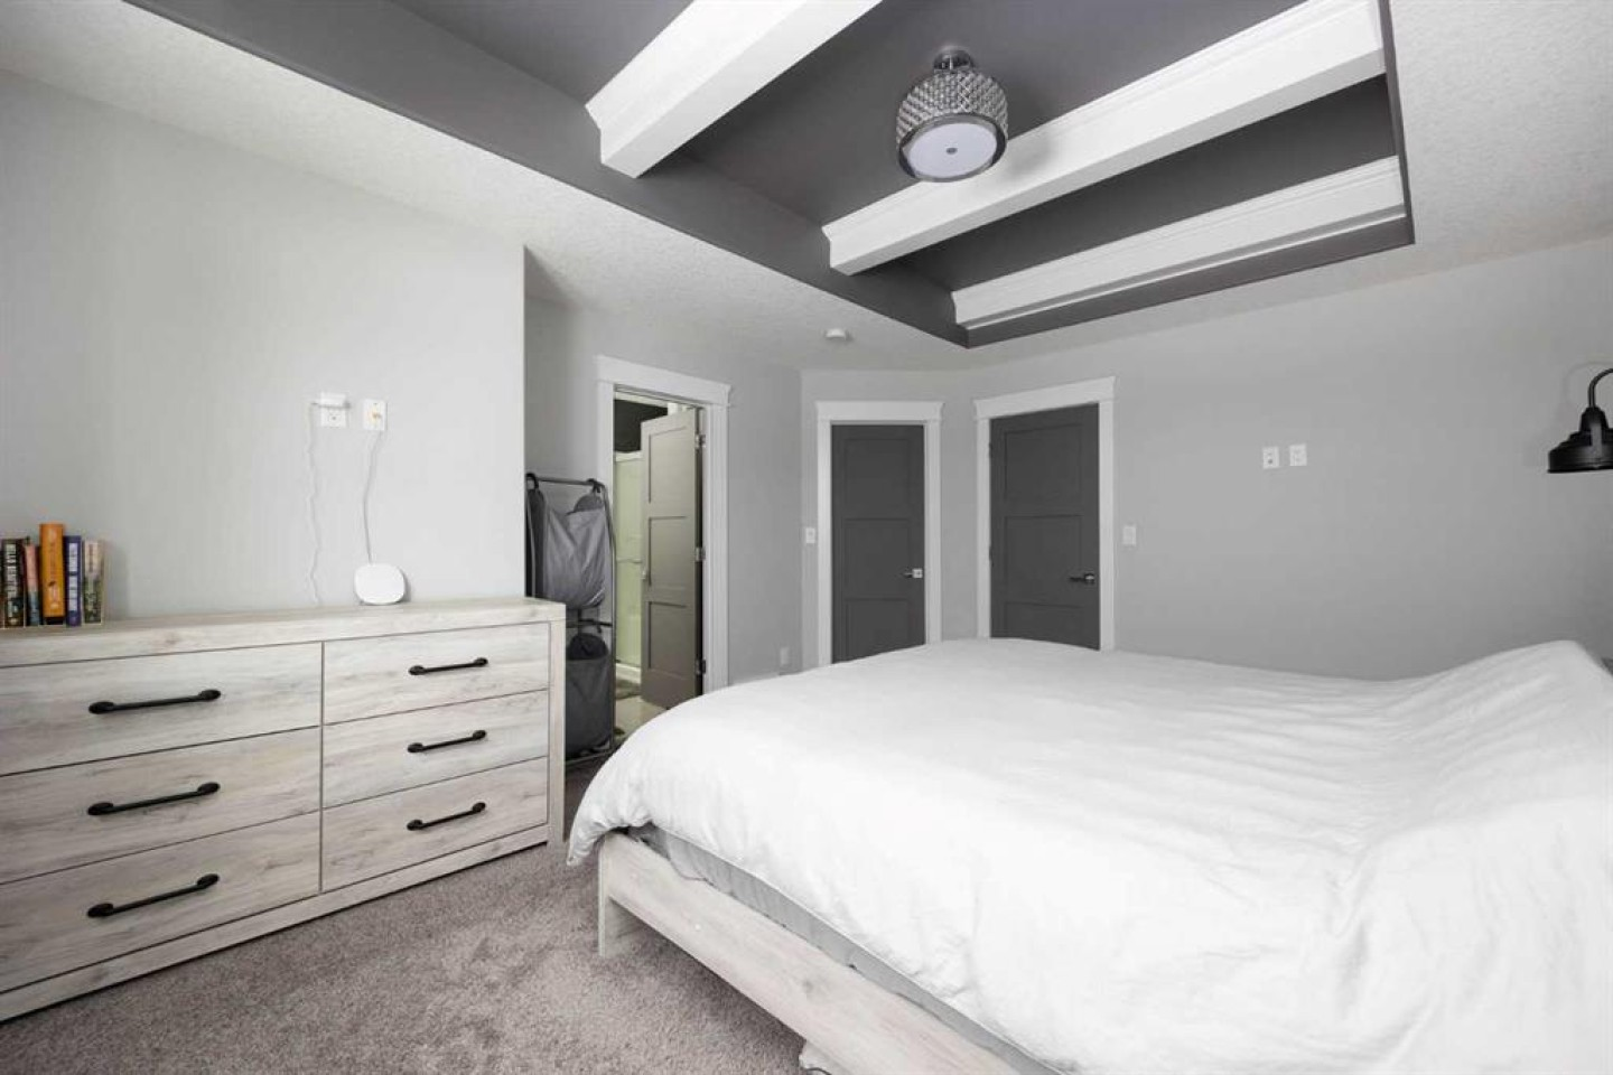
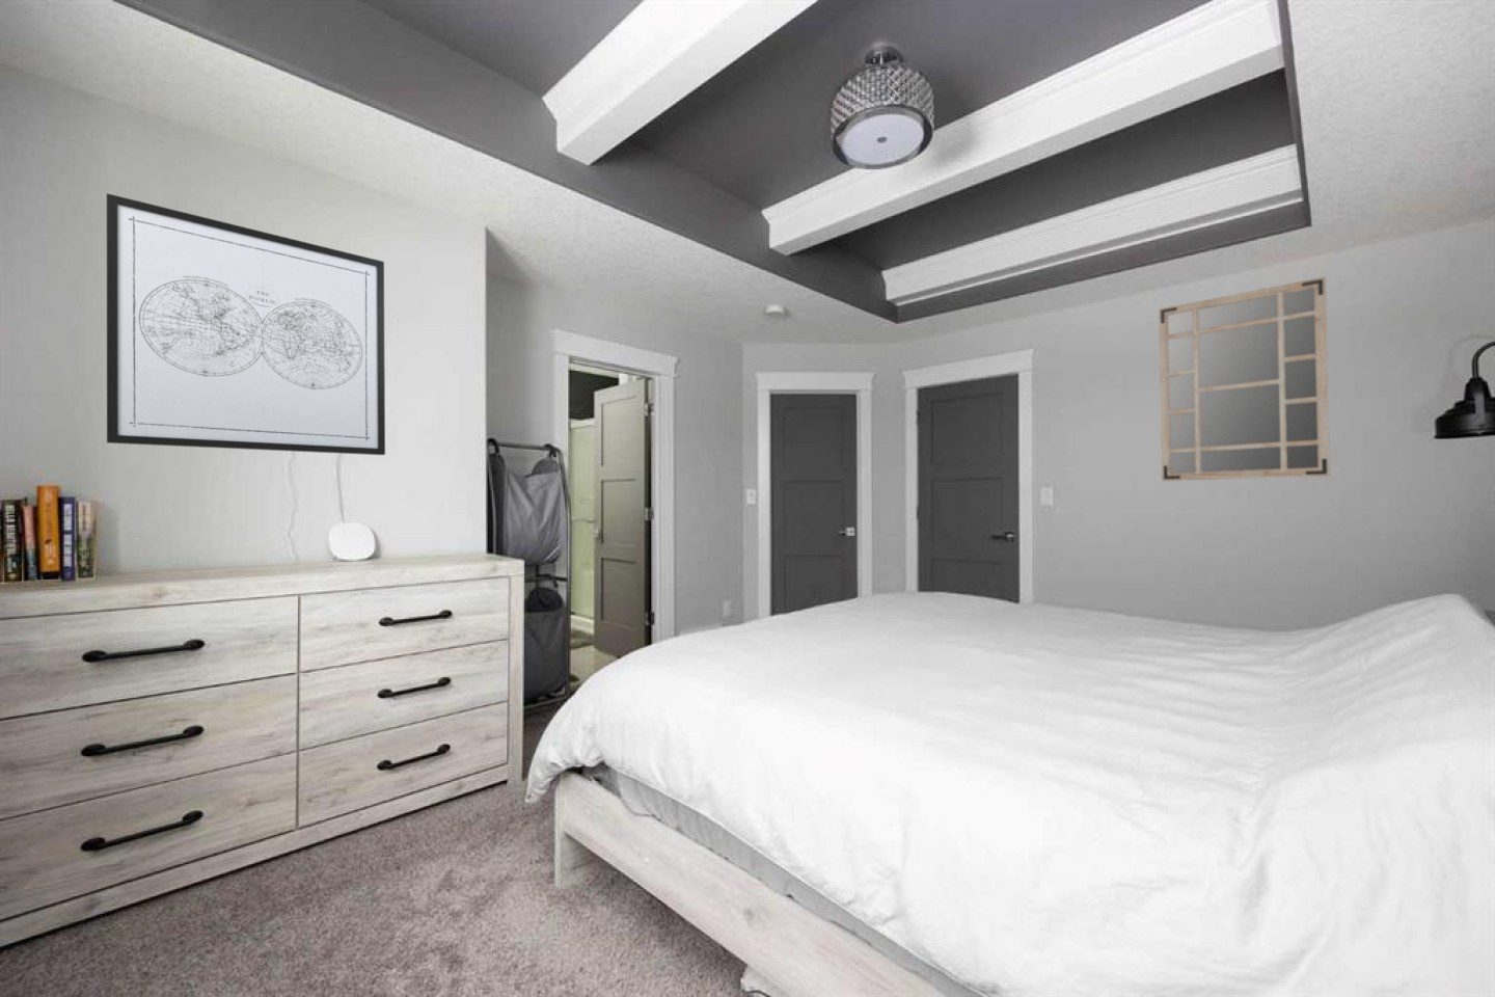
+ wall art [106,193,386,456]
+ mirror [1158,275,1331,482]
